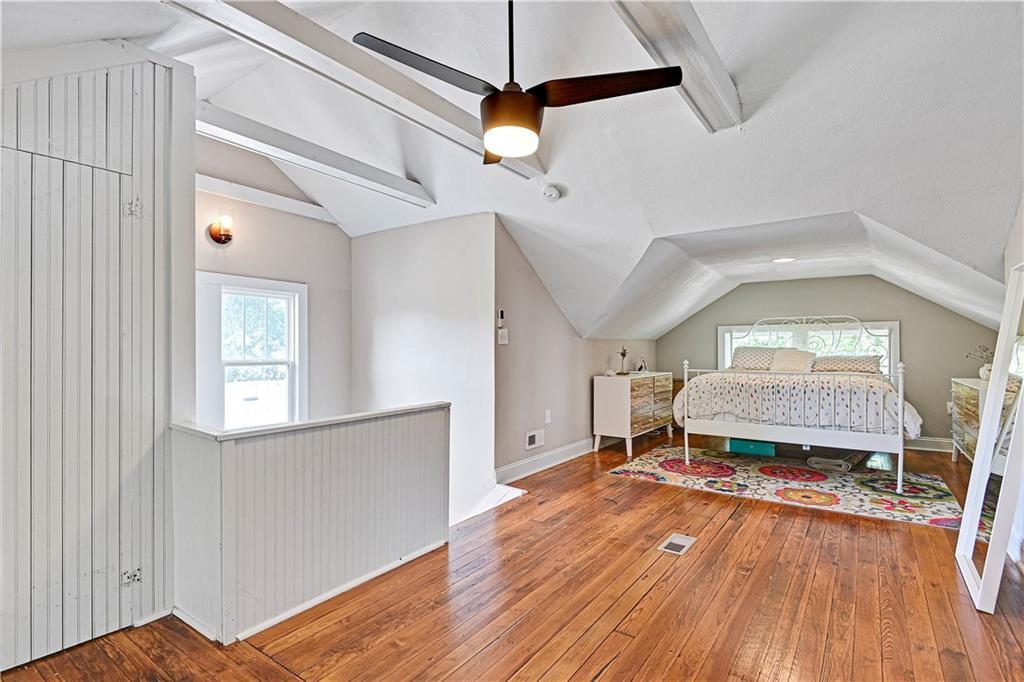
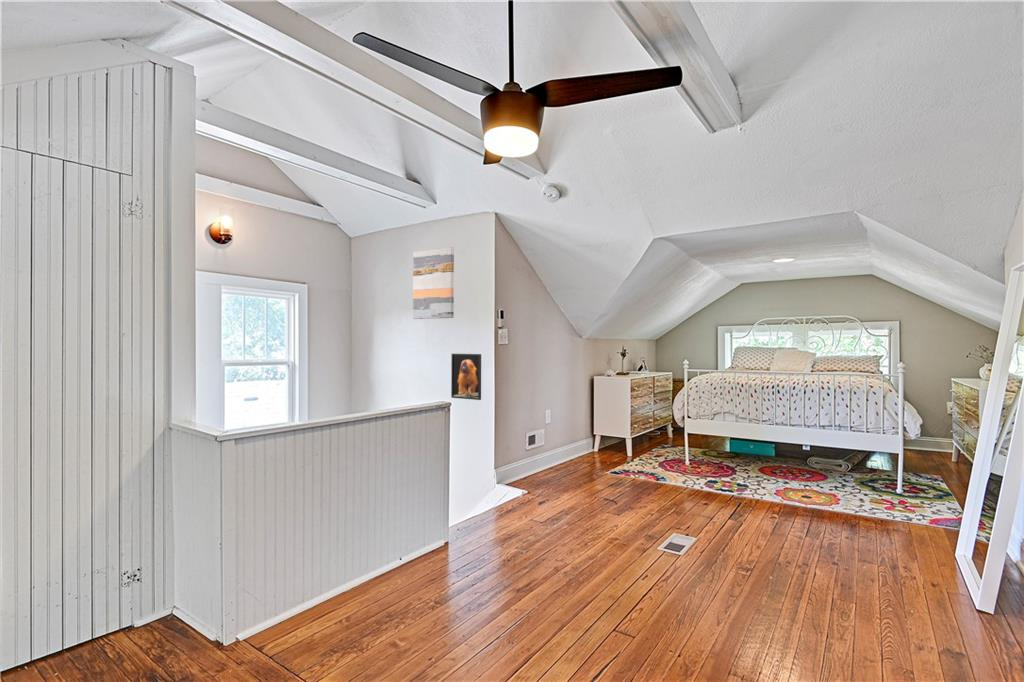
+ wall art [412,246,455,320]
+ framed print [450,353,482,401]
